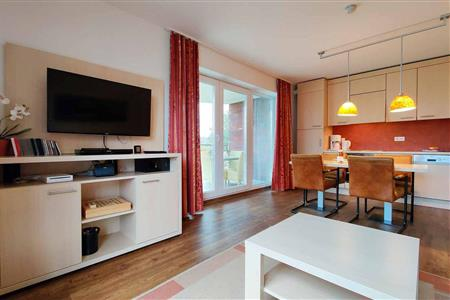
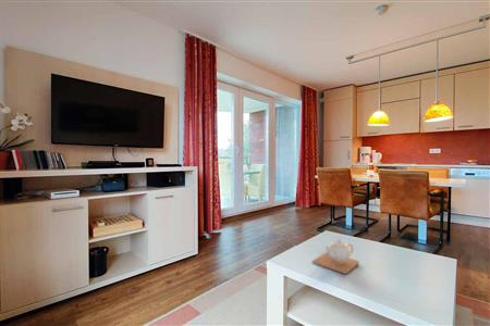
+ teapot [313,238,360,275]
